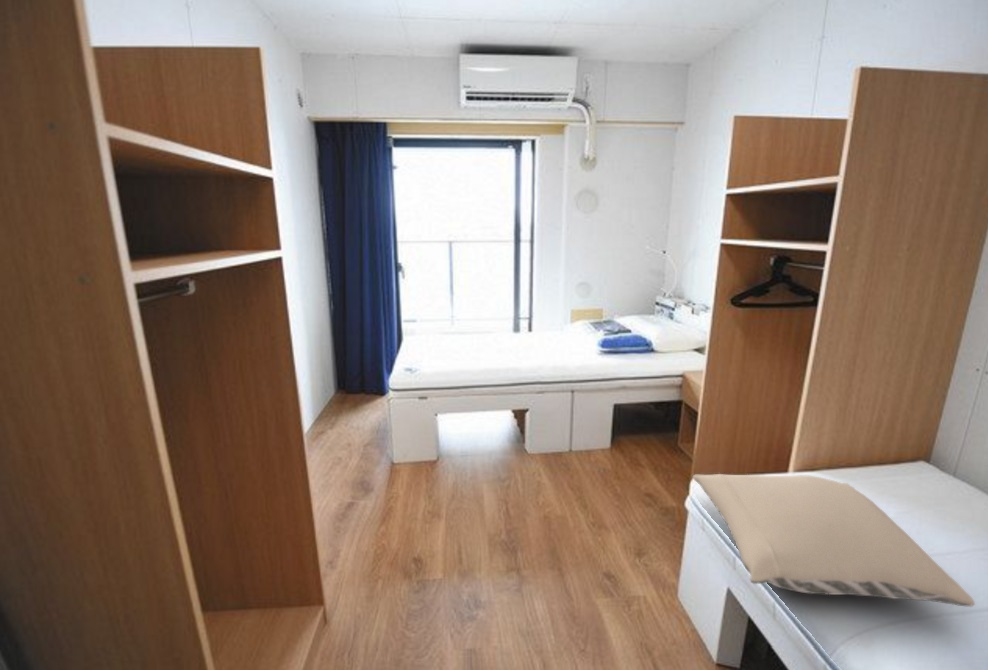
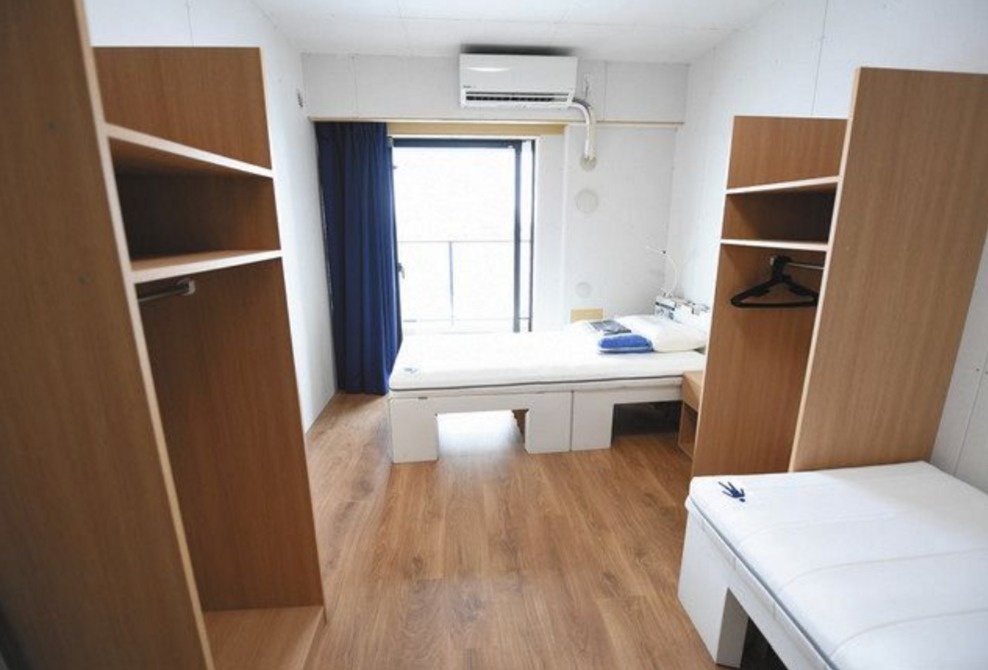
- pillow [692,473,976,608]
